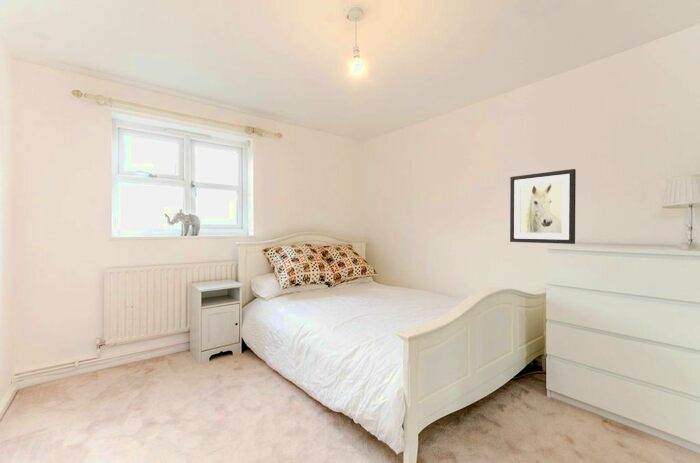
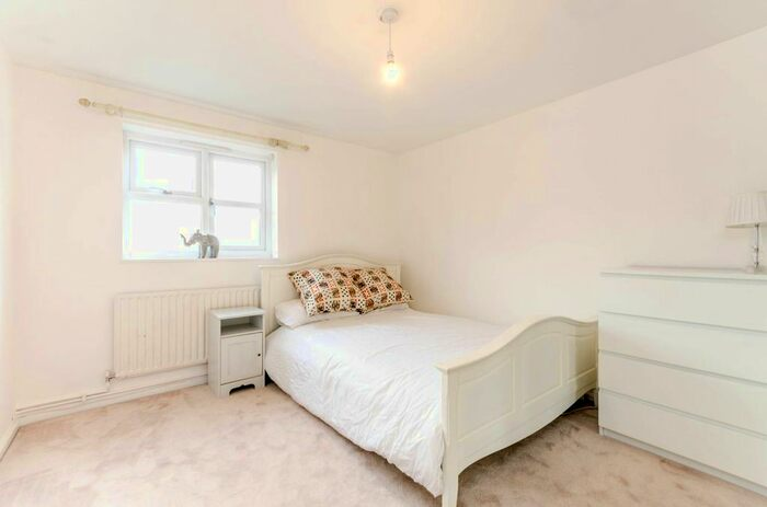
- wall art [509,168,577,245]
